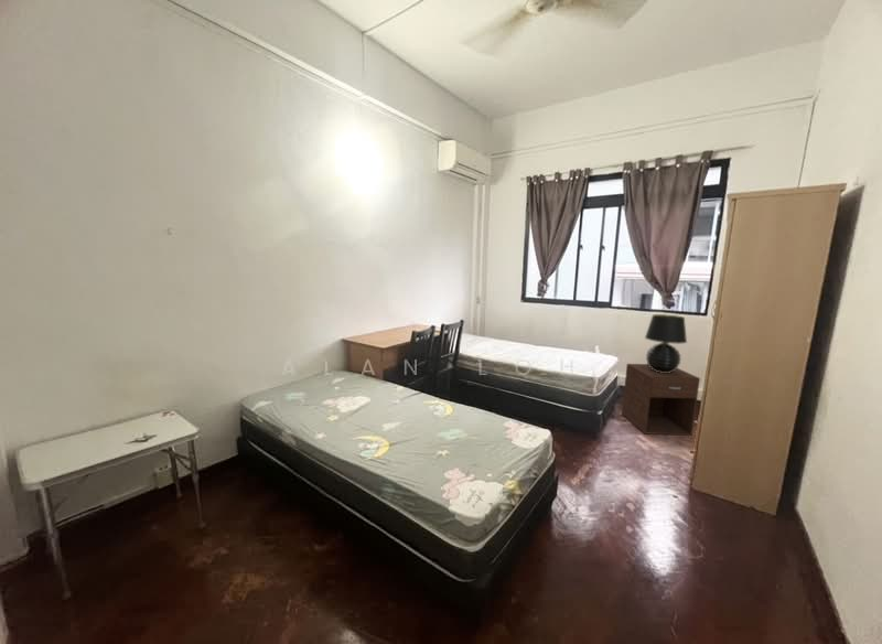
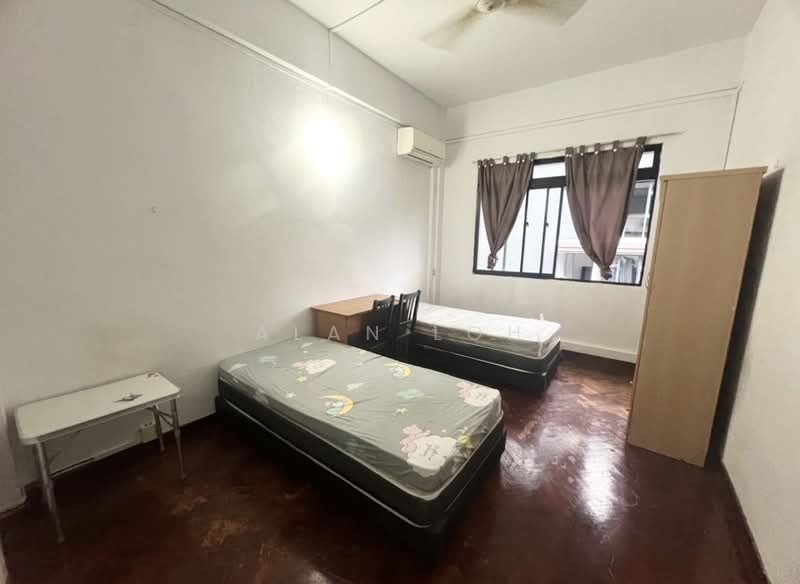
- nightstand [621,363,701,437]
- table lamp [644,313,688,373]
